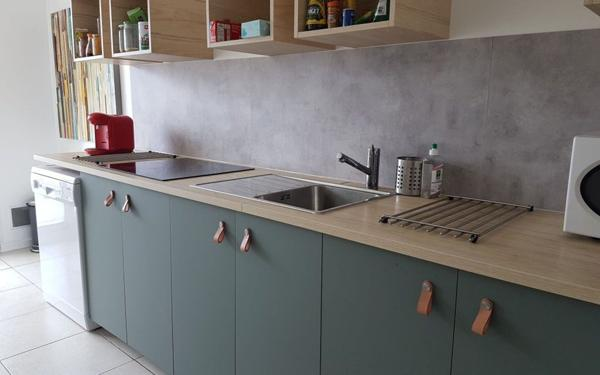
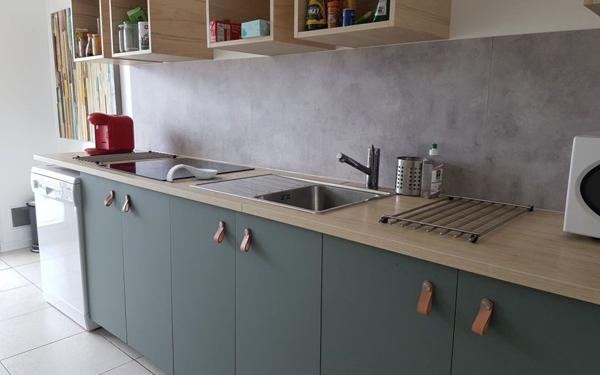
+ spoon rest [166,163,219,183]
